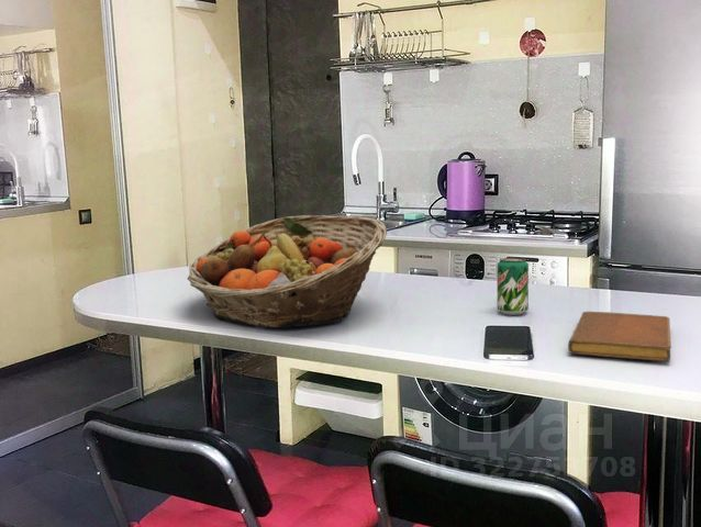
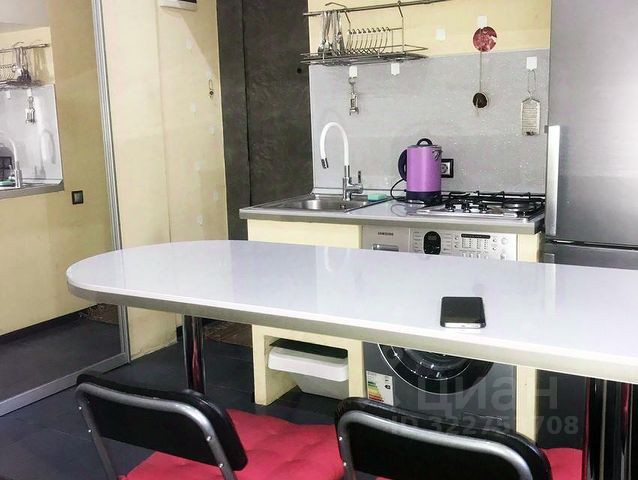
- fruit basket [187,214,388,328]
- notebook [567,311,672,362]
- beverage can [497,256,530,316]
